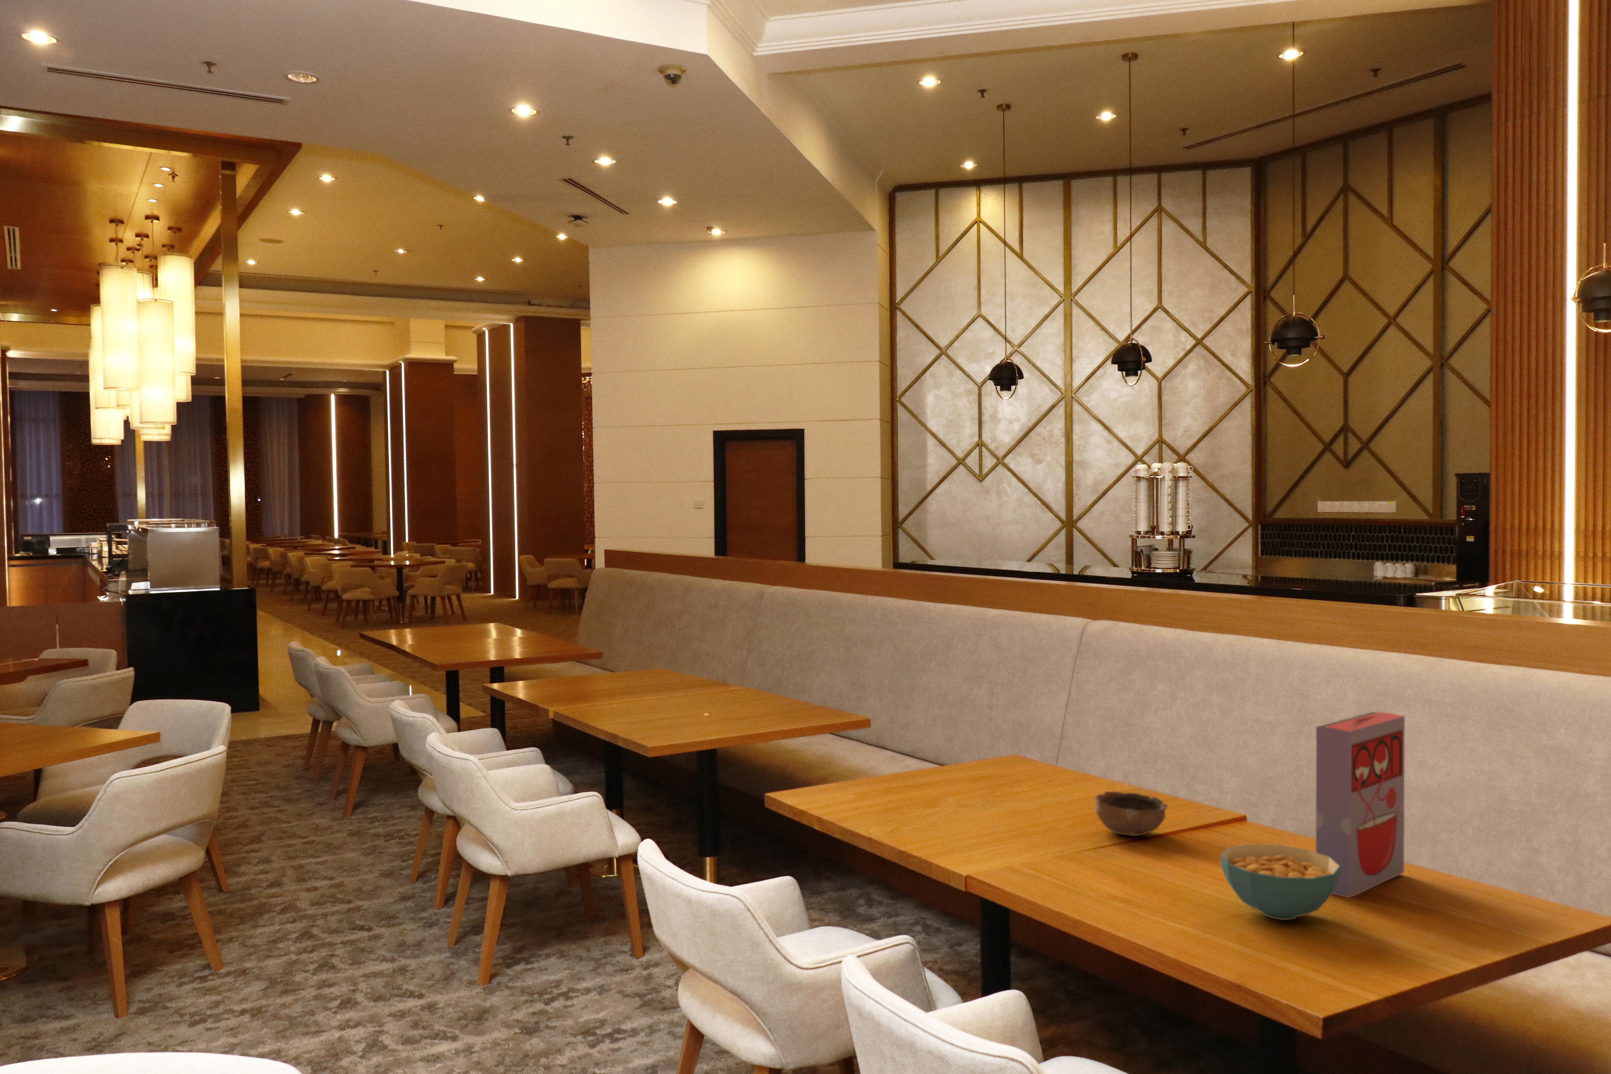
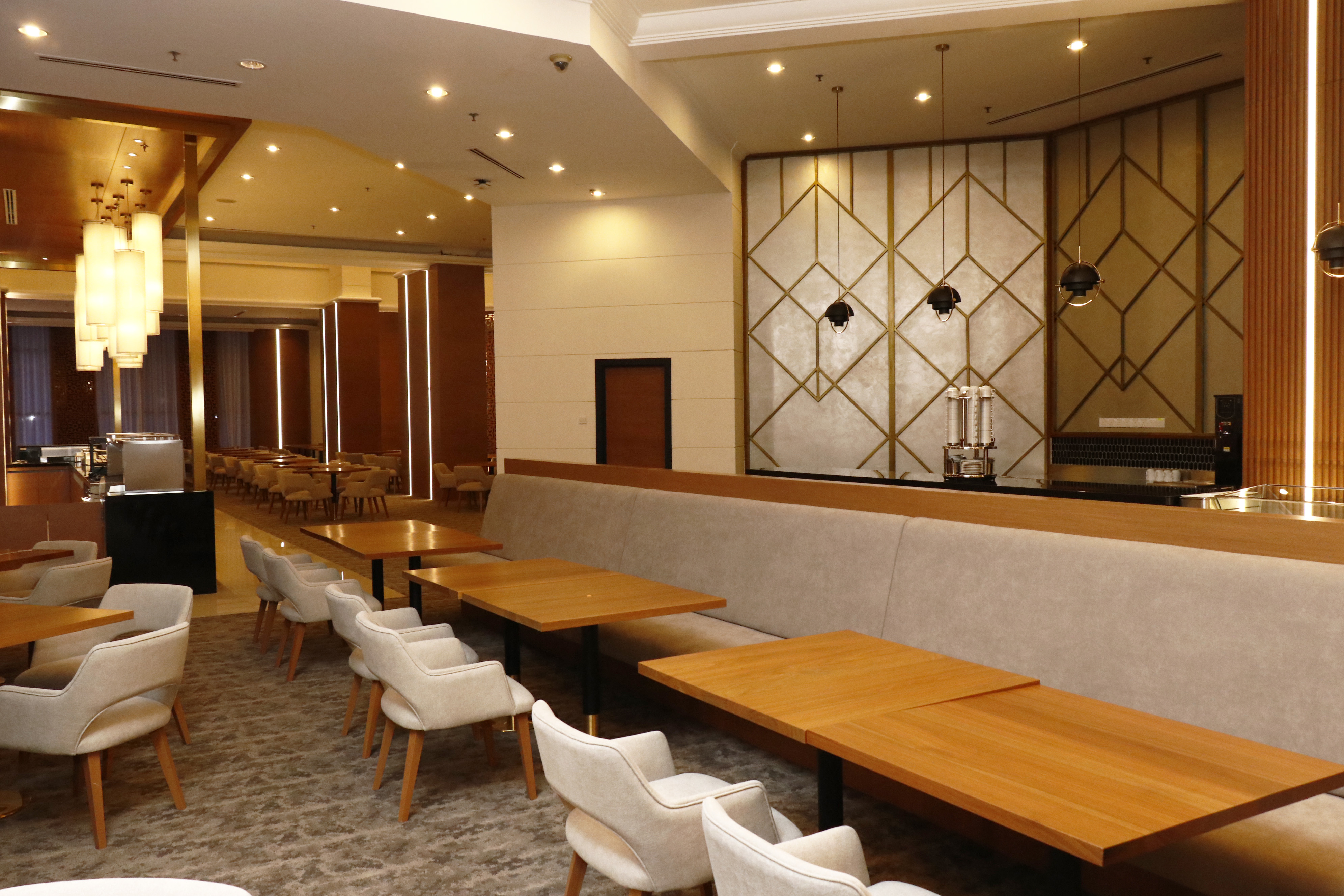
- cereal bowl [1219,844,1340,921]
- bowl [1094,791,1167,837]
- cereal box [1315,712,1405,898]
